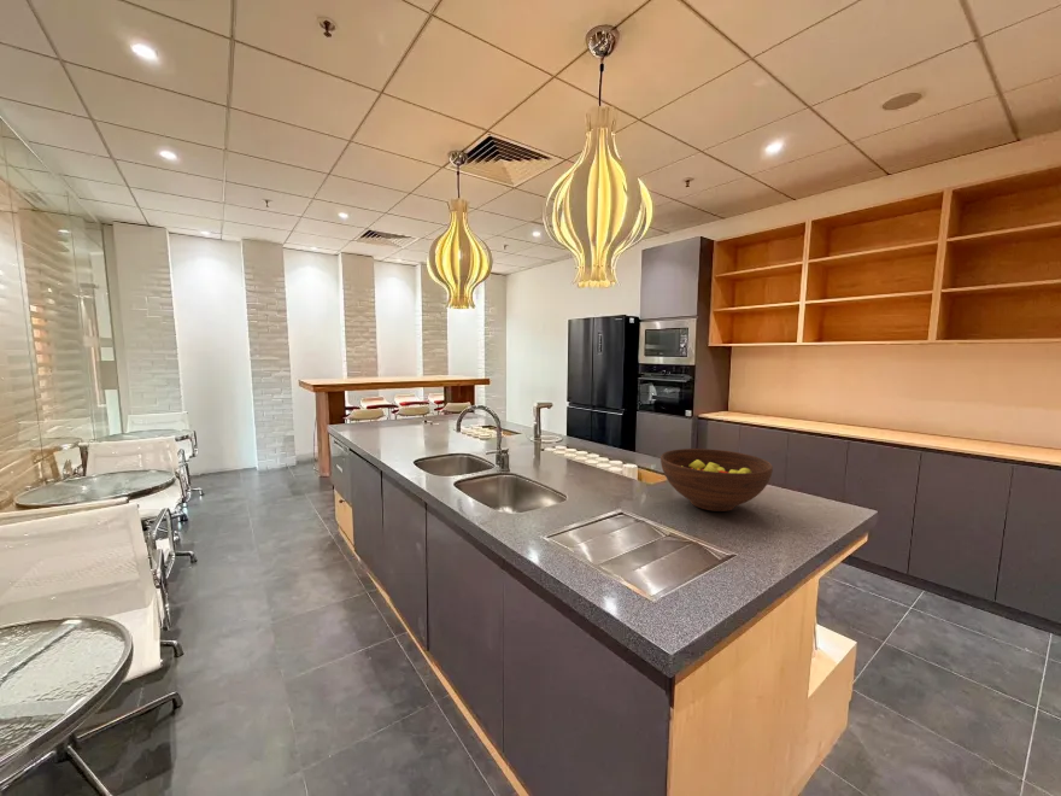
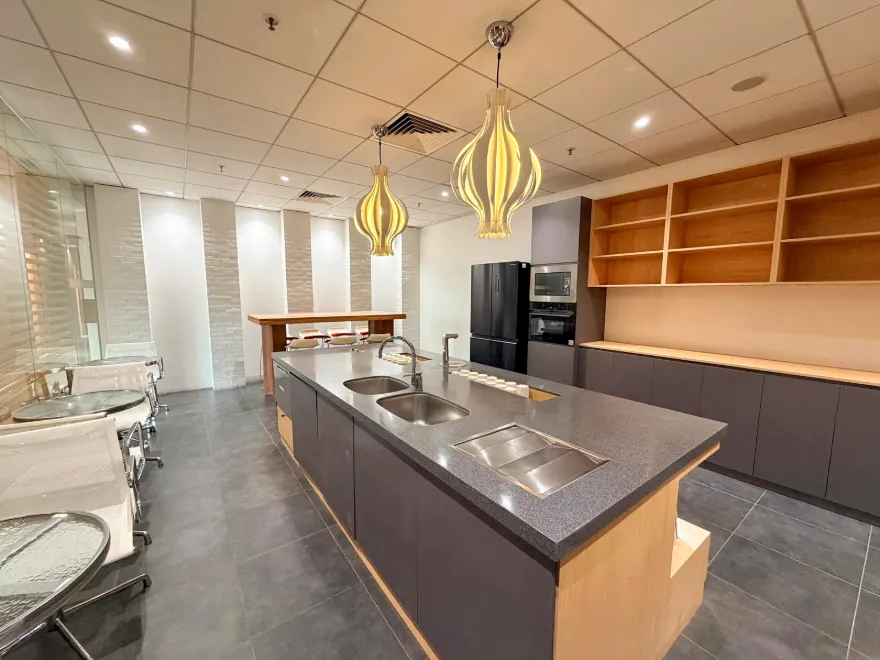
- fruit bowl [660,447,774,513]
